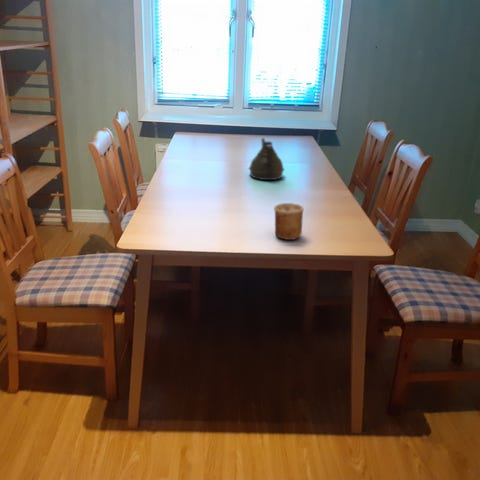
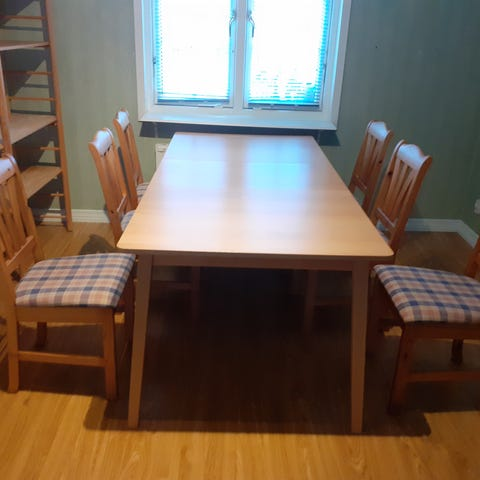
- teapot [247,137,285,181]
- cup [273,202,305,241]
